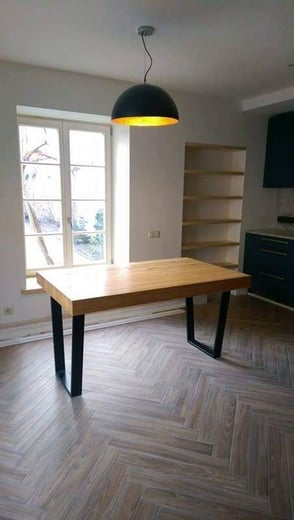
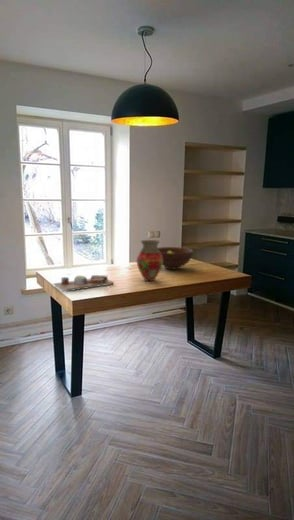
+ vase [136,239,163,282]
+ cutting board [52,274,115,293]
+ fruit bowl [158,246,194,270]
